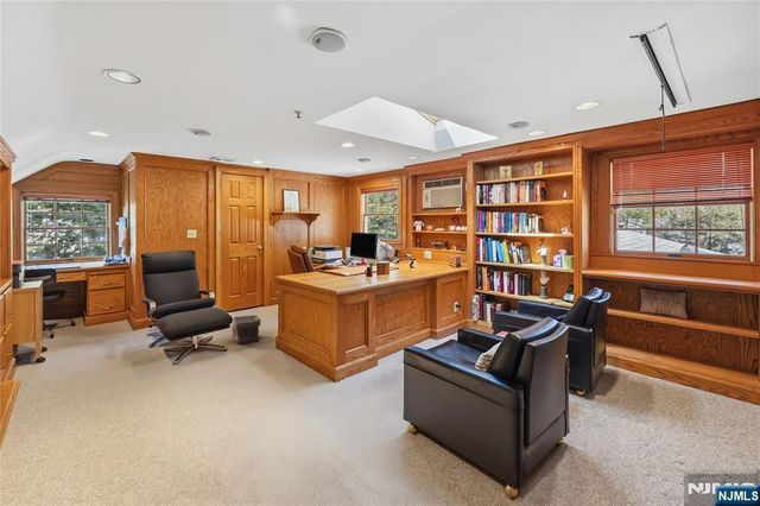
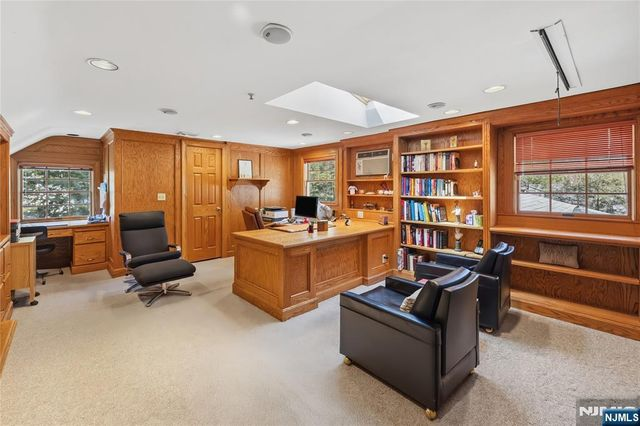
- pouch [232,314,261,344]
